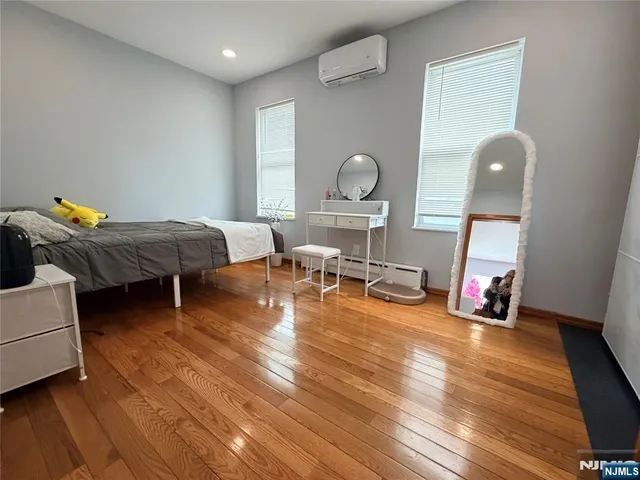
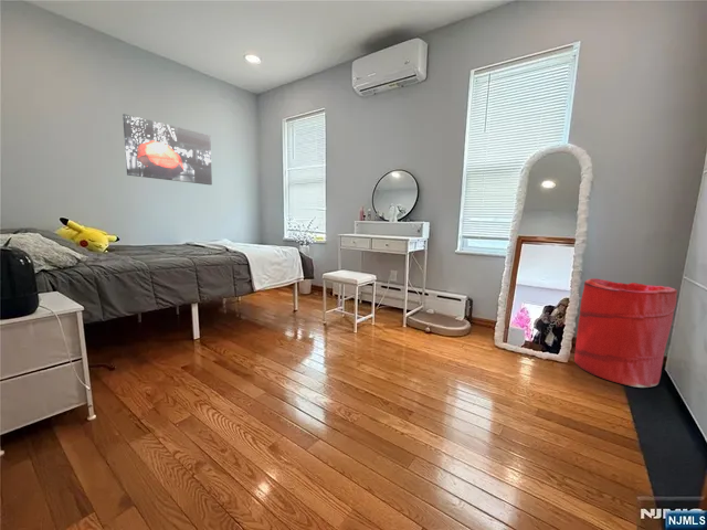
+ wall art [122,113,213,186]
+ laundry hamper [573,277,678,389]
